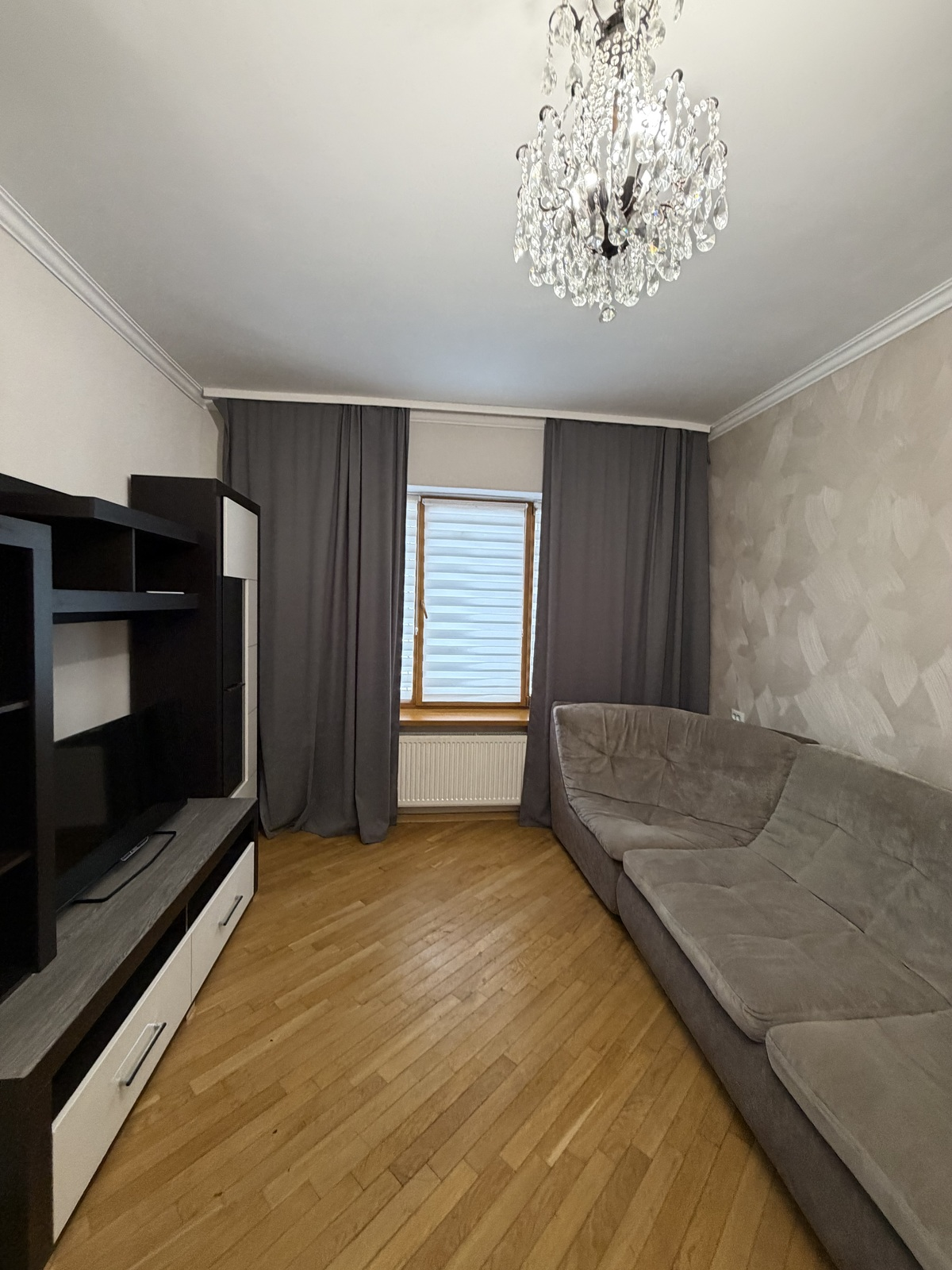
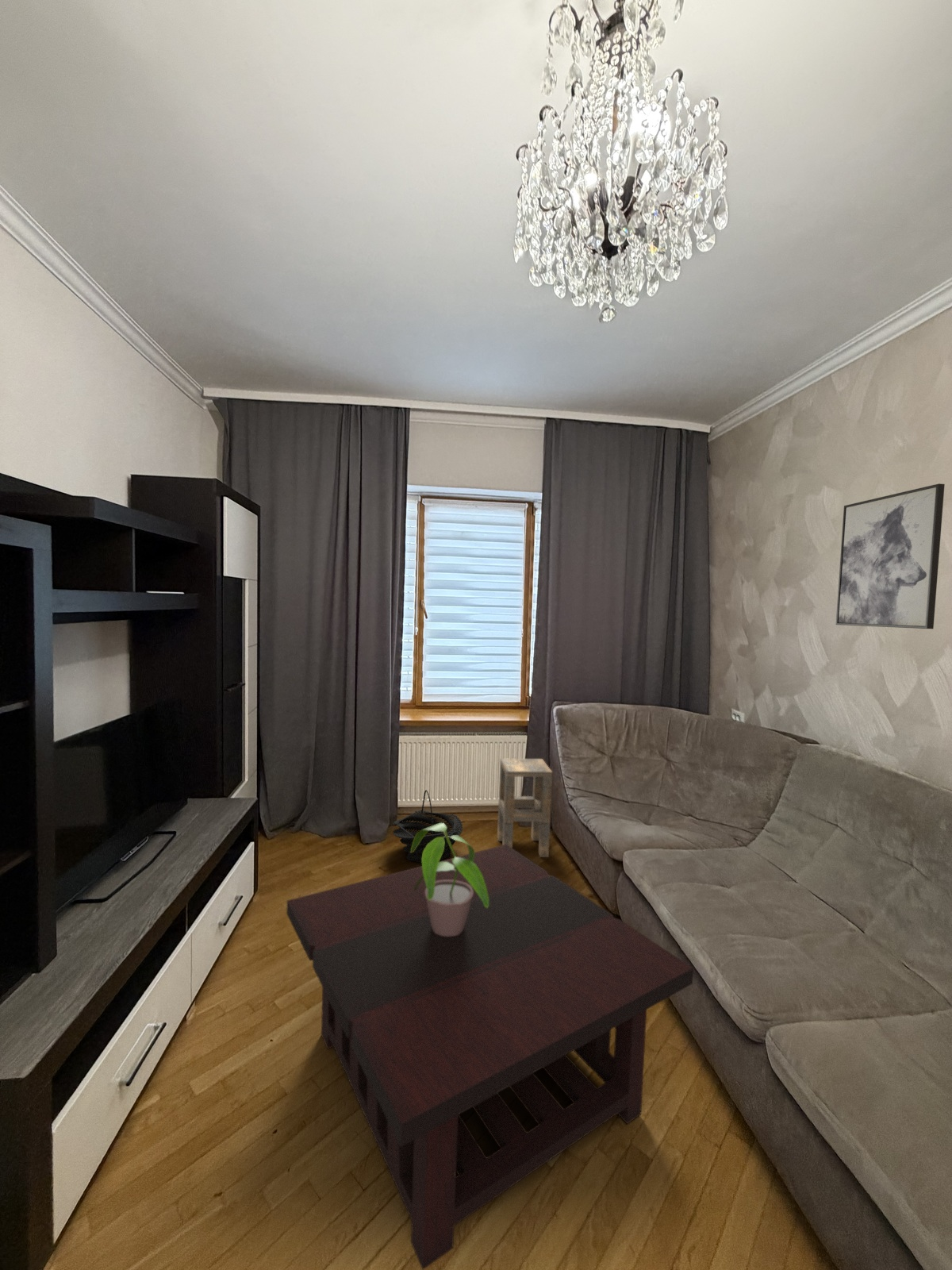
+ coffee table [286,845,694,1270]
+ potted plant [411,822,489,937]
+ side table [497,758,553,858]
+ basket [392,789,463,864]
+ wall art [835,483,946,629]
